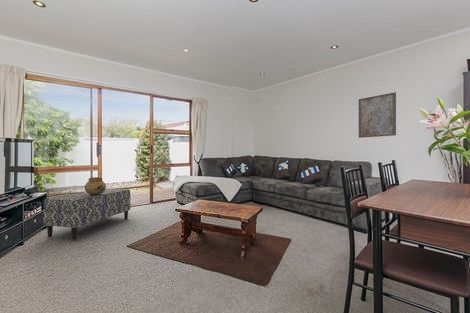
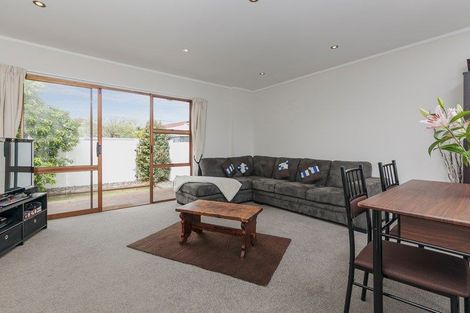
- bench [43,188,132,241]
- ceramic pot [84,176,107,195]
- wall art [358,91,397,139]
